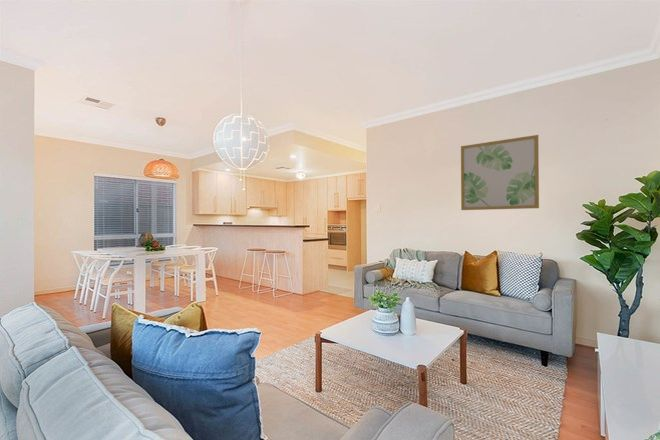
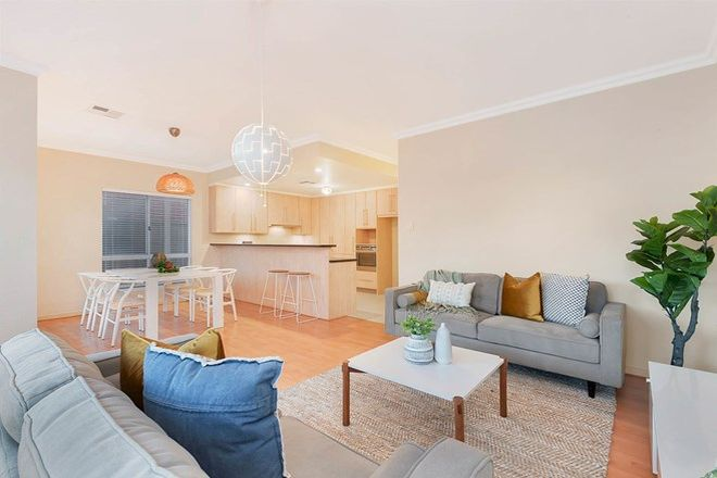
- wall art [460,134,540,211]
